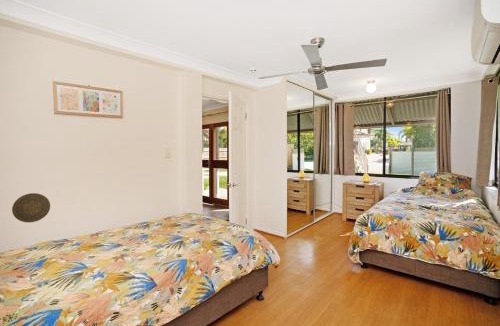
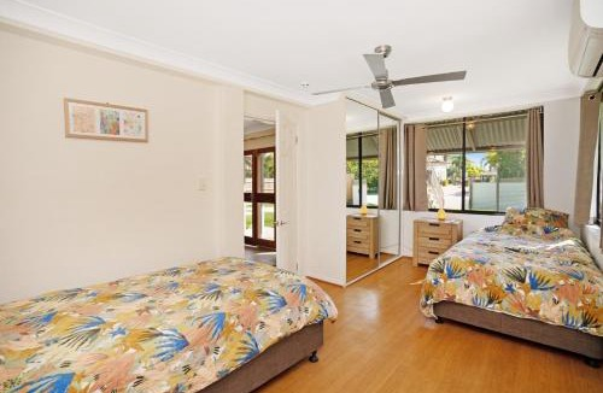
- decorative plate [11,192,51,224]
